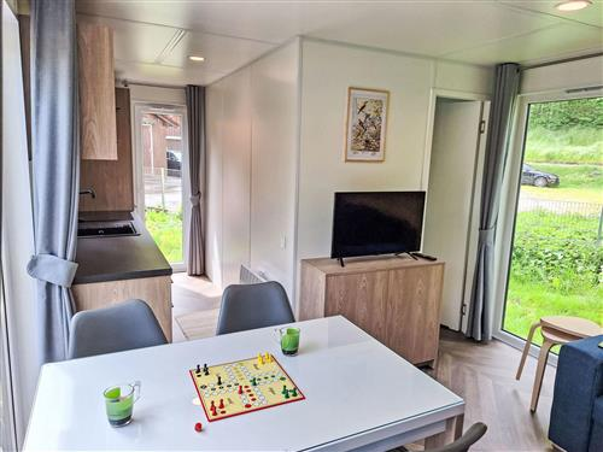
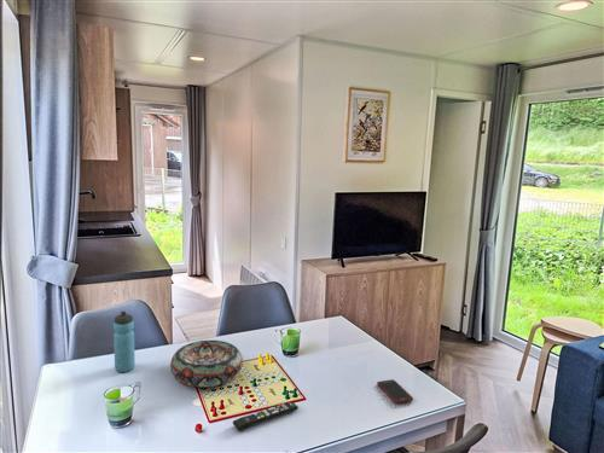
+ water bottle [112,310,137,373]
+ remote control [232,400,300,432]
+ cell phone [376,378,414,405]
+ decorative bowl [169,339,244,388]
